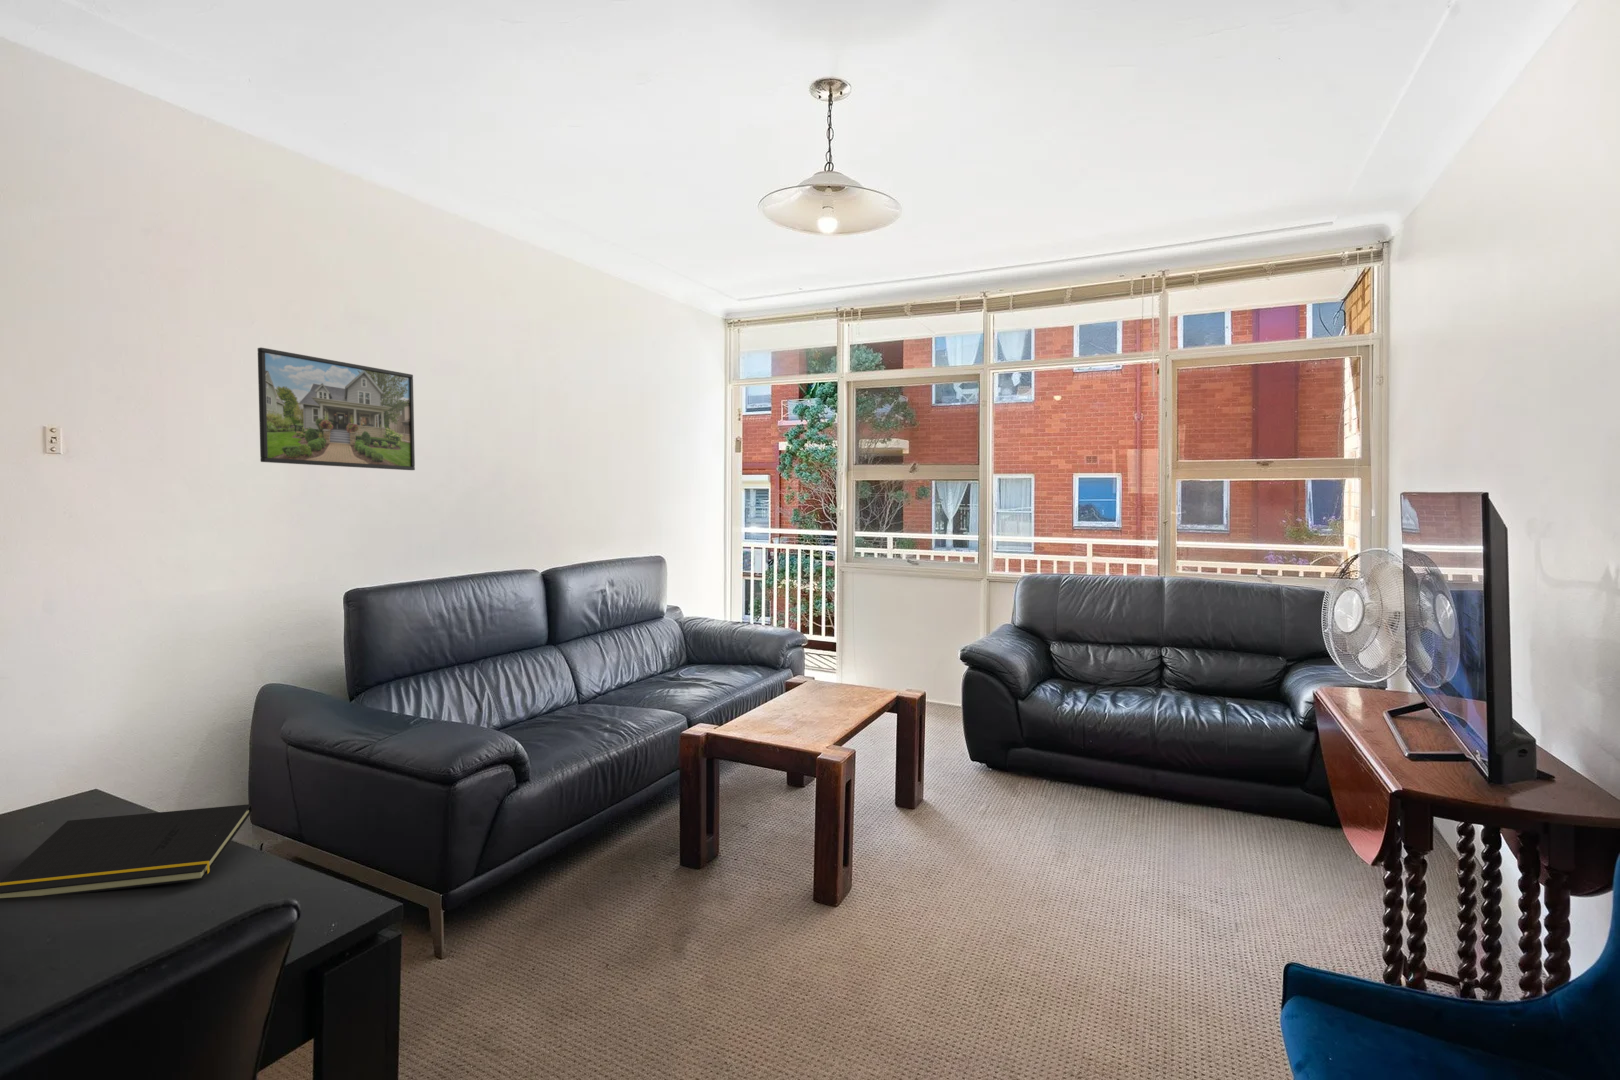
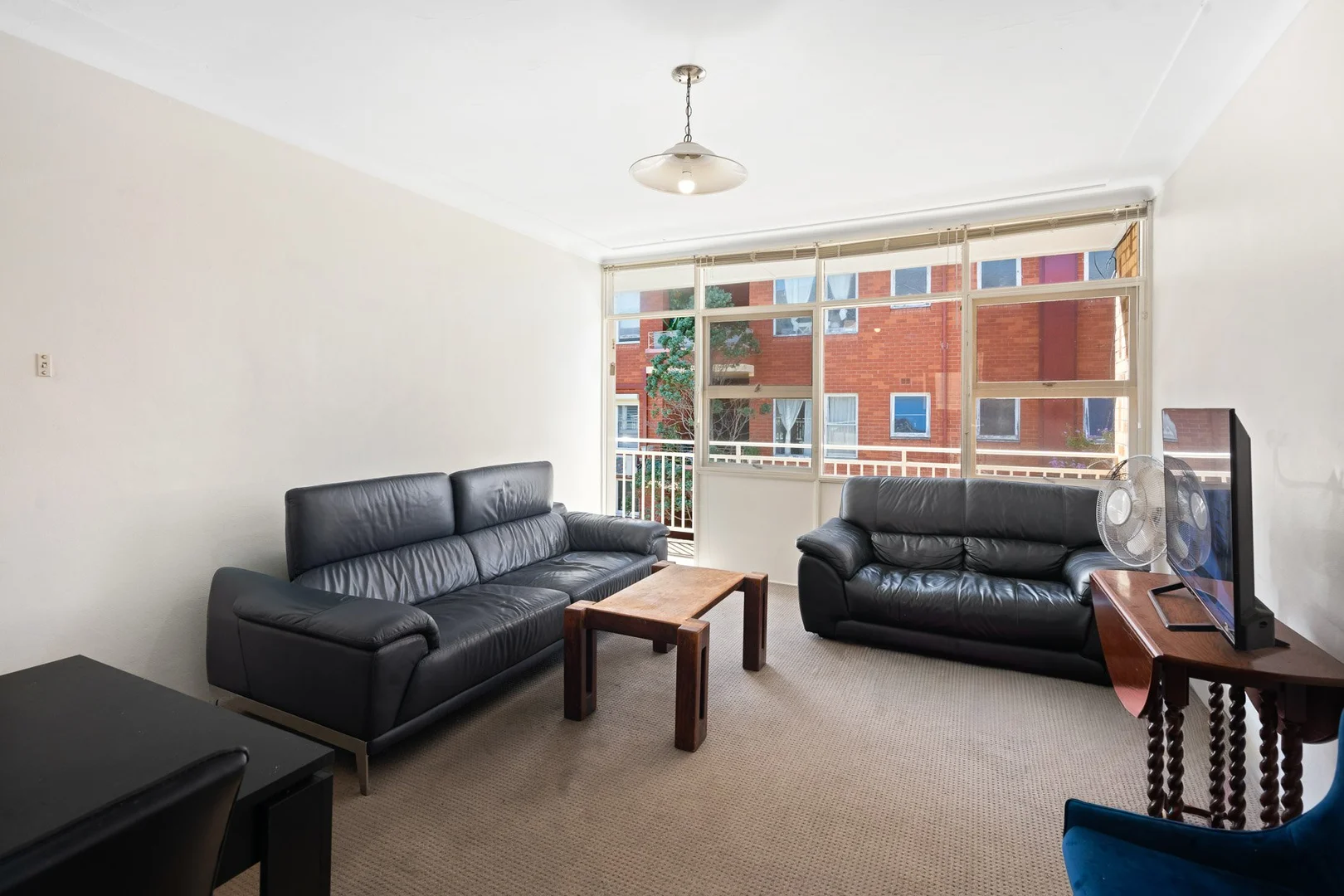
- notepad [0,803,253,899]
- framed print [257,347,416,471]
